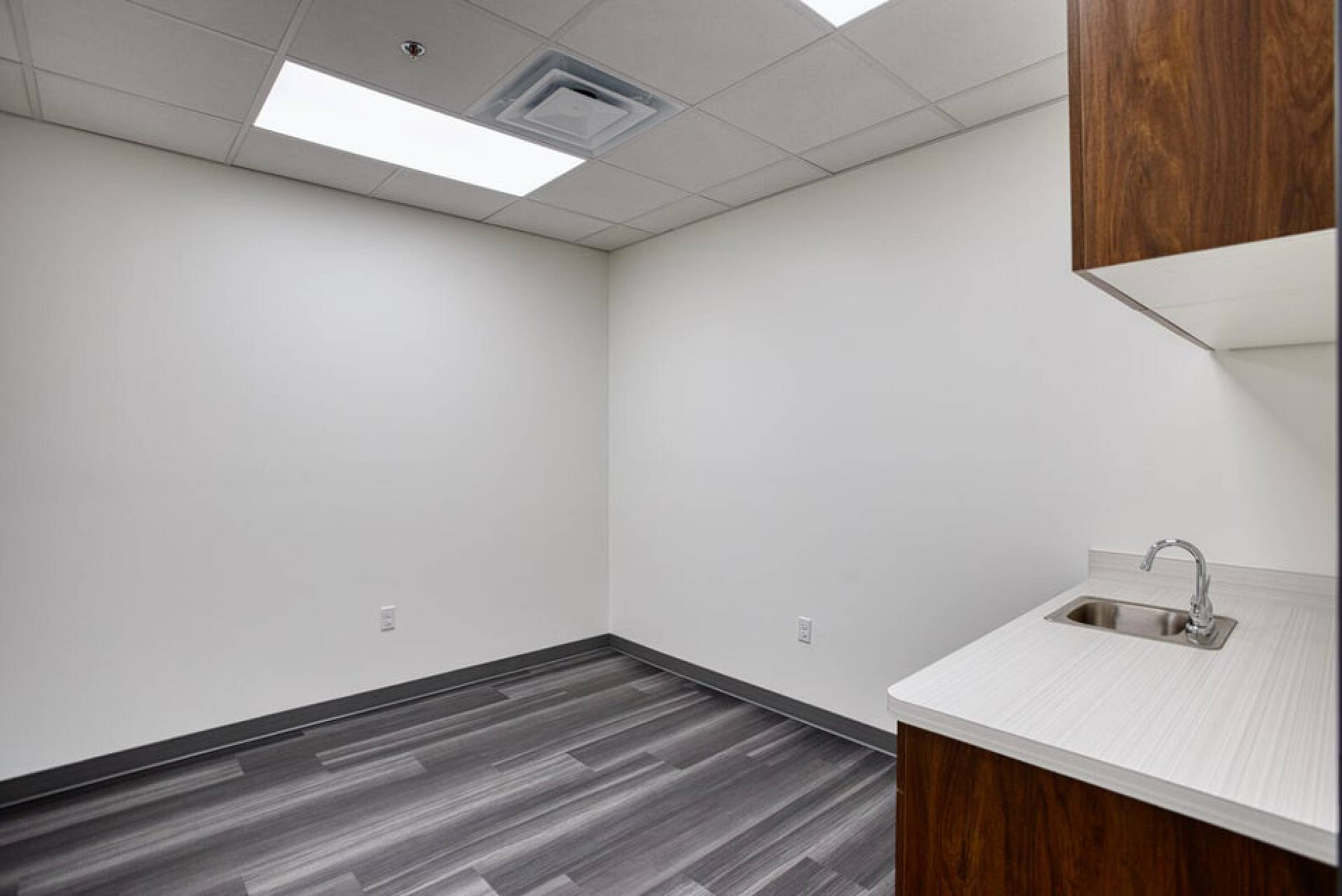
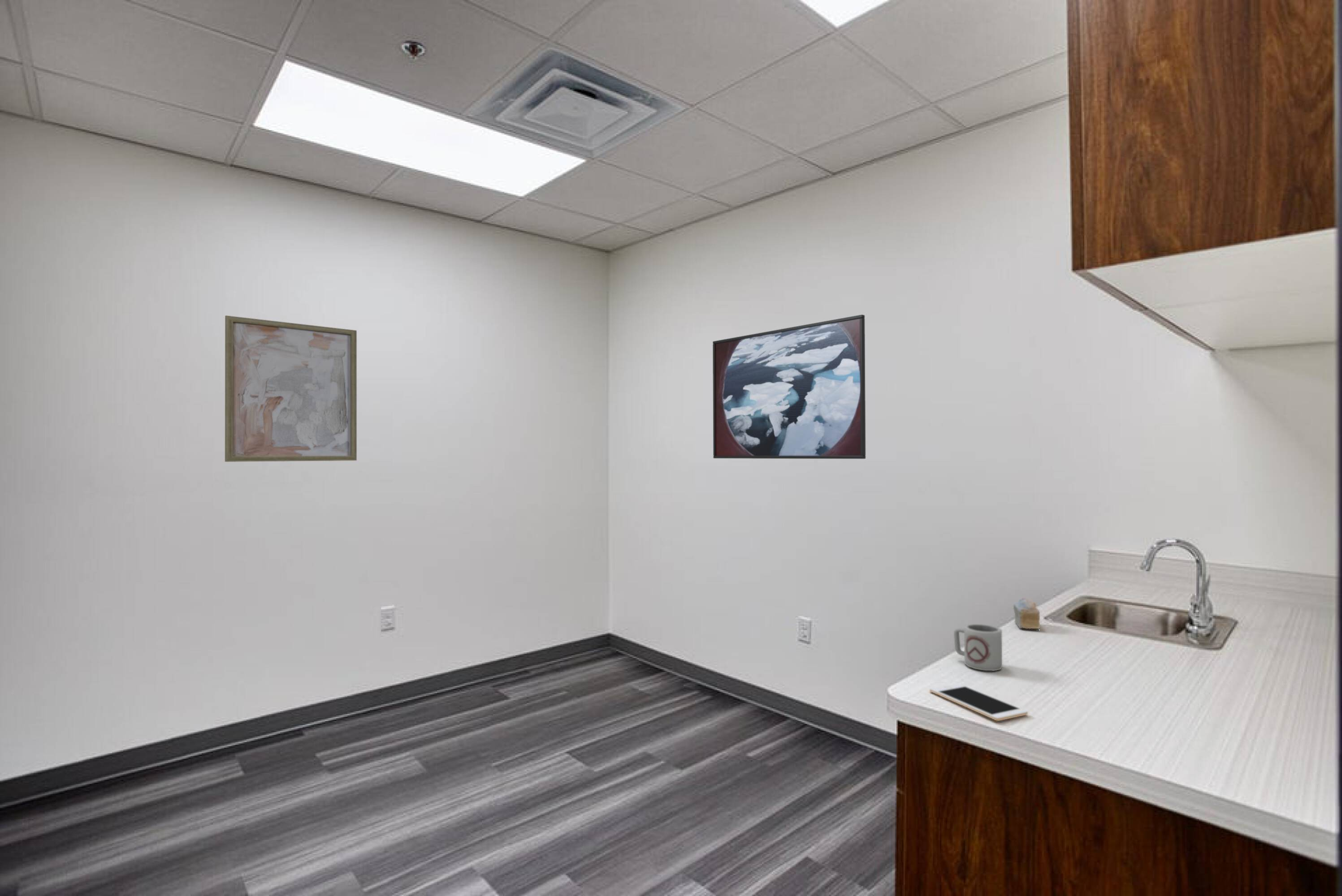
+ cake slice [1013,598,1040,629]
+ cup [953,624,1003,671]
+ cell phone [929,683,1028,721]
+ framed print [712,314,866,459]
+ wall art [225,315,357,462]
